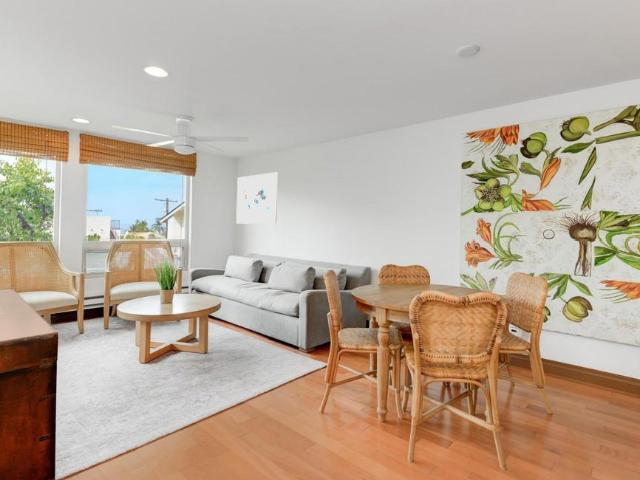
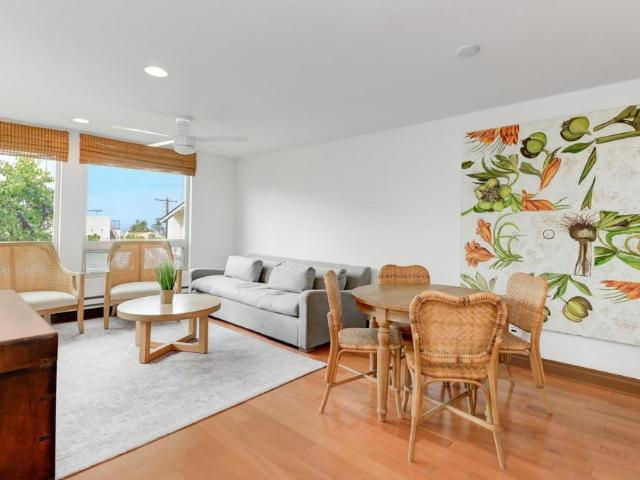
- wall art [235,171,279,225]
